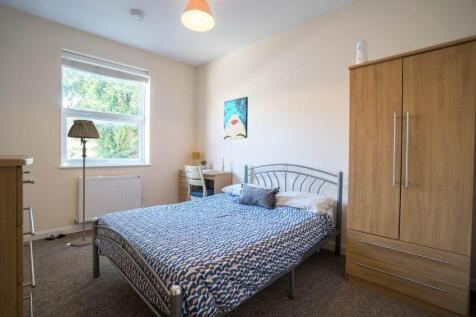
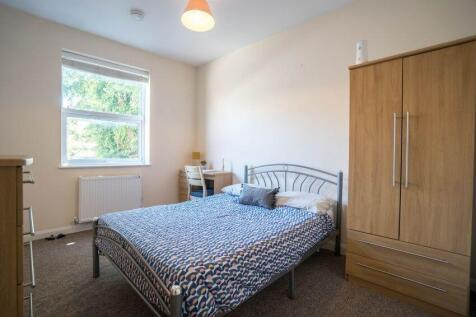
- floor lamp [67,119,101,247]
- wall art [223,96,249,140]
